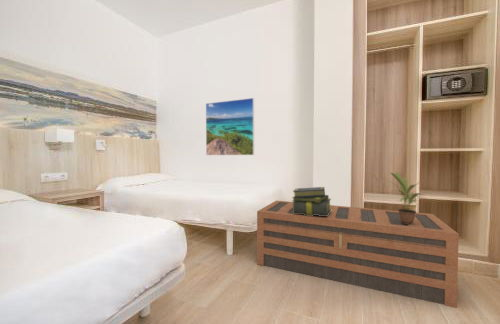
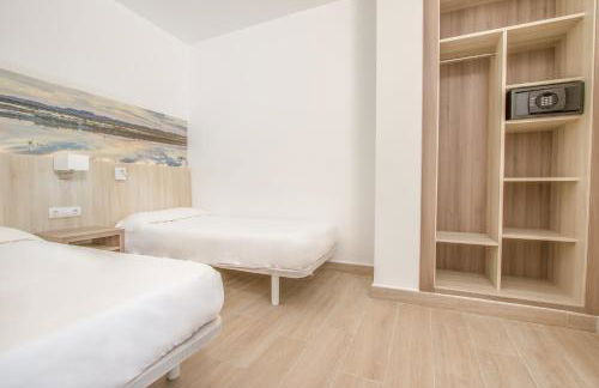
- storage bench [256,200,460,309]
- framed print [205,97,255,156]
- potted plant [384,171,427,225]
- stack of books [291,186,332,216]
